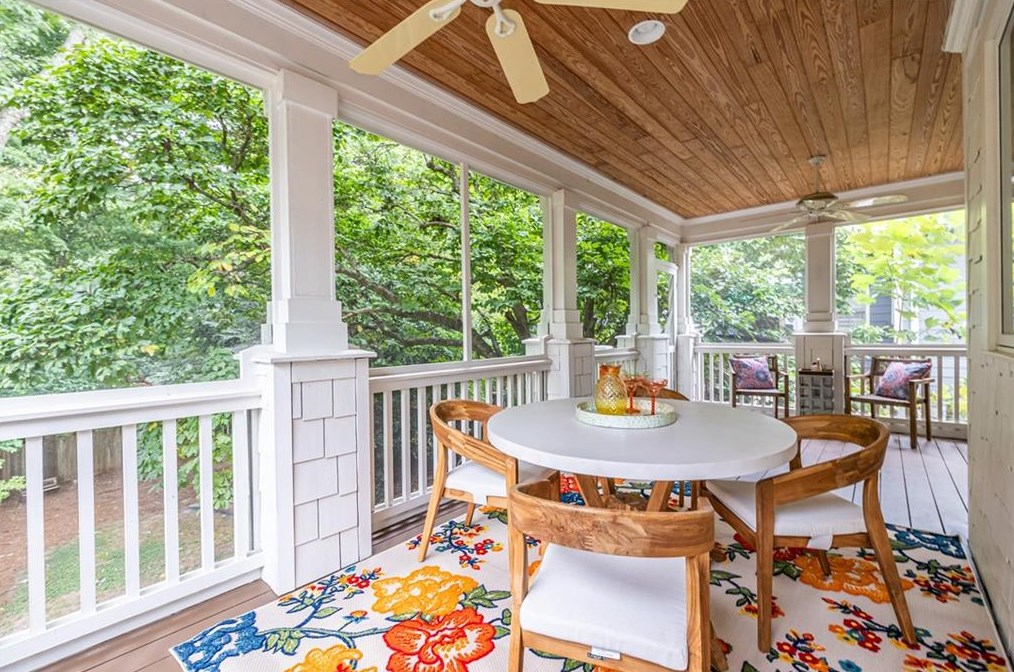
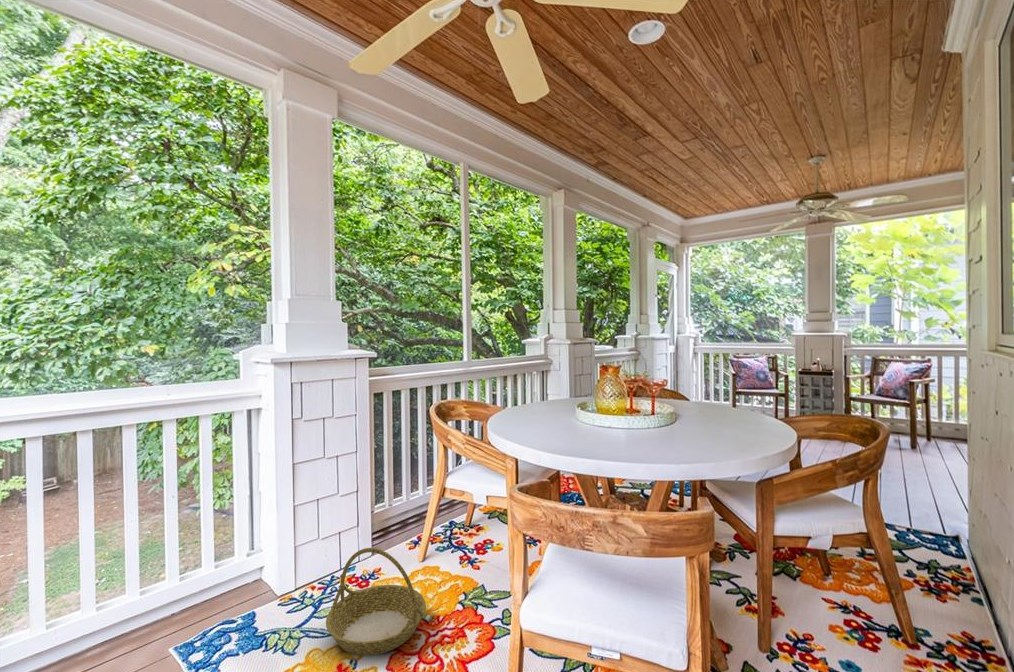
+ basket [325,547,427,656]
